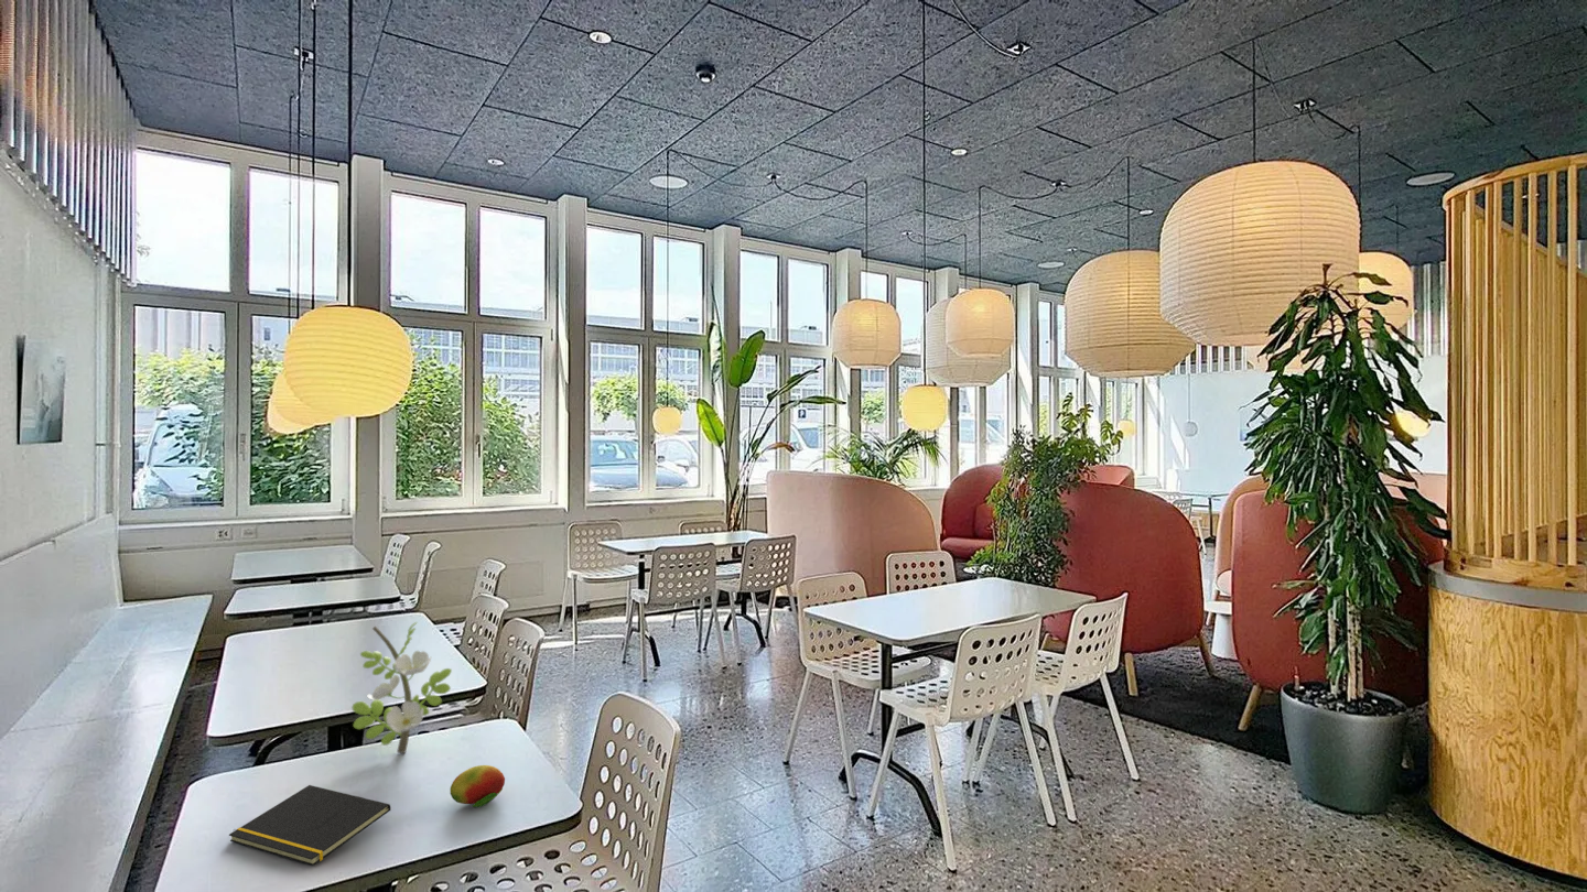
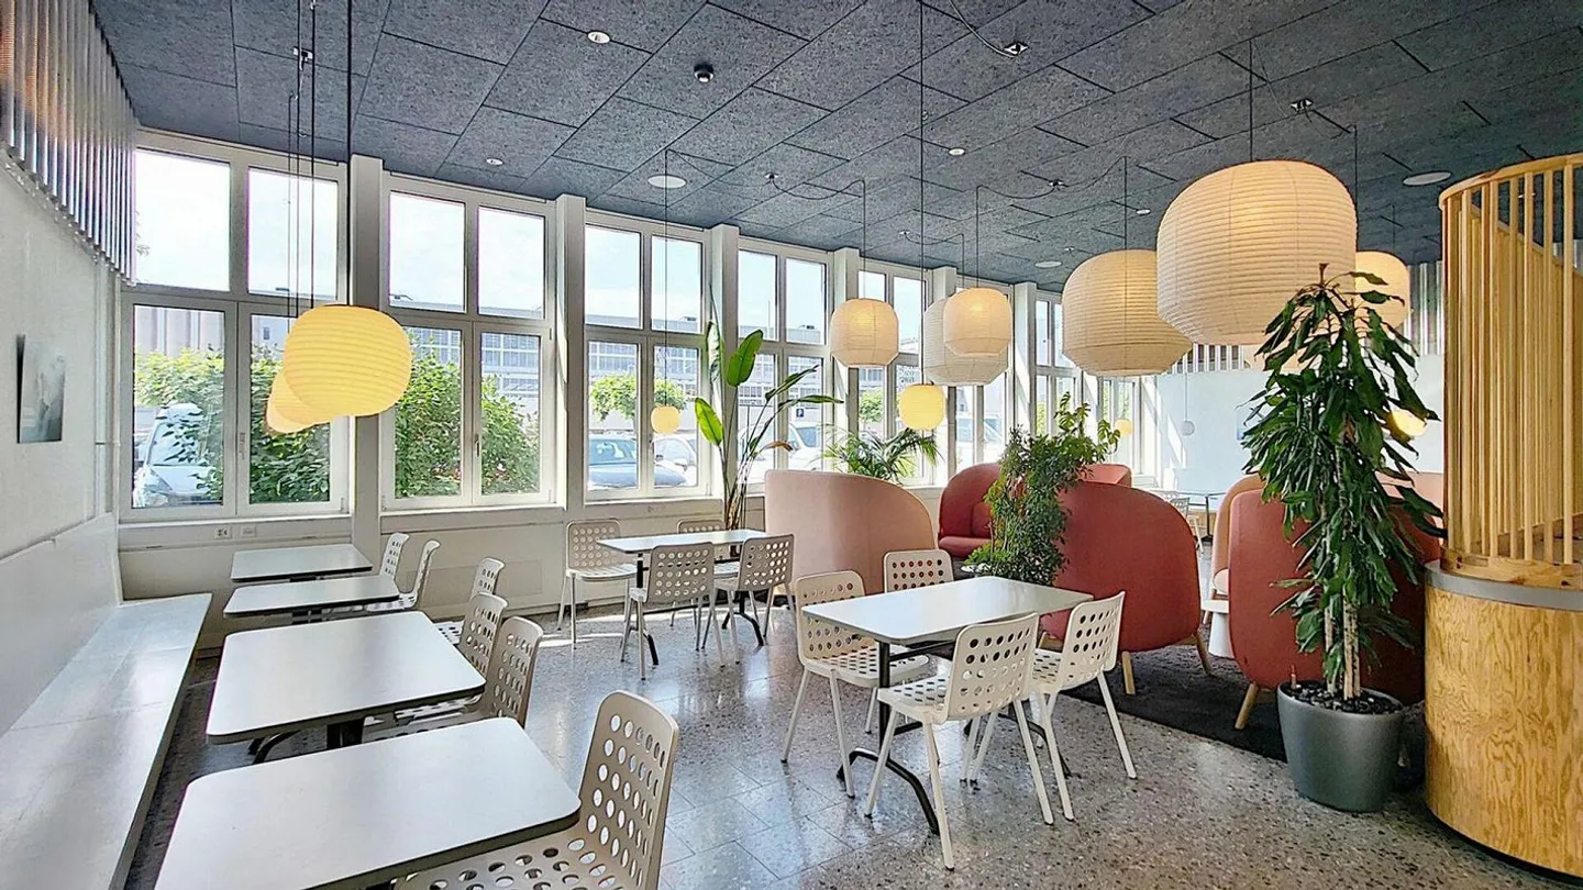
- notepad [228,784,392,867]
- flower [350,621,453,754]
- fruit [449,764,506,808]
